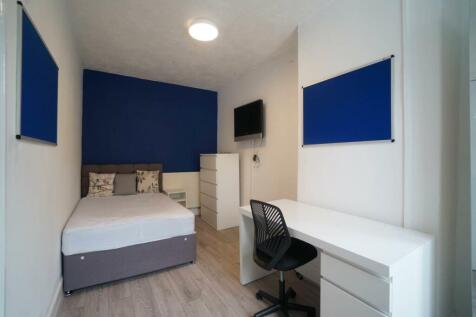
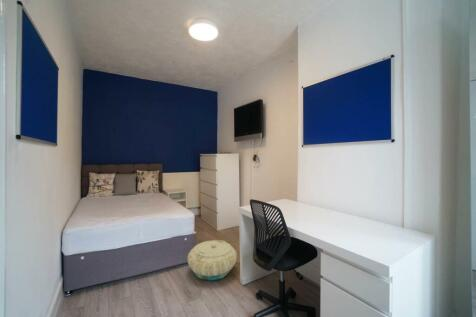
+ basket [187,239,238,281]
